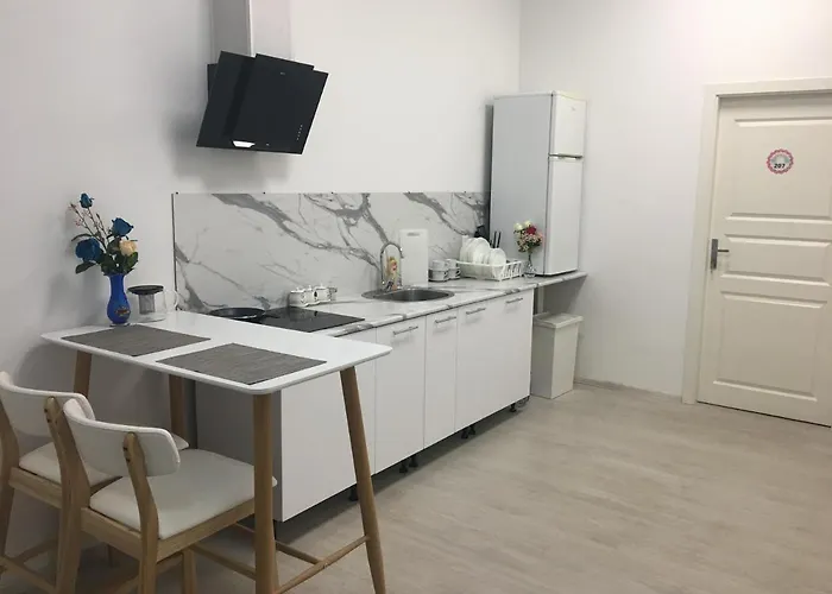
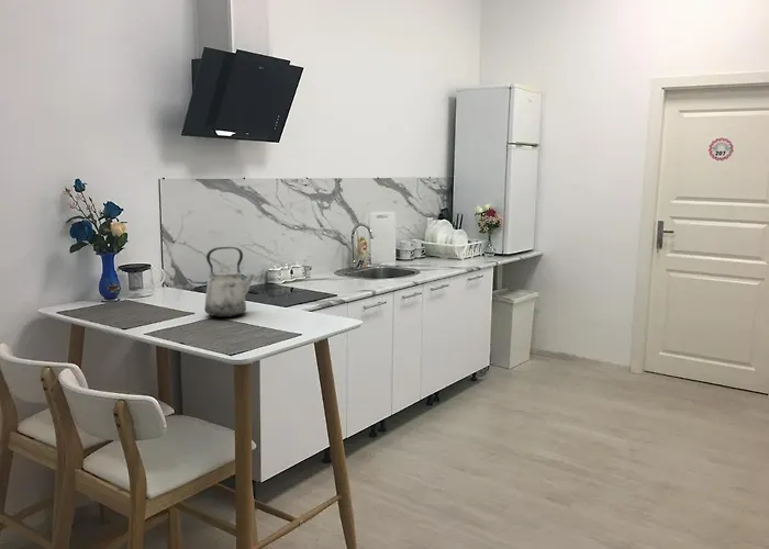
+ kettle [204,246,256,318]
